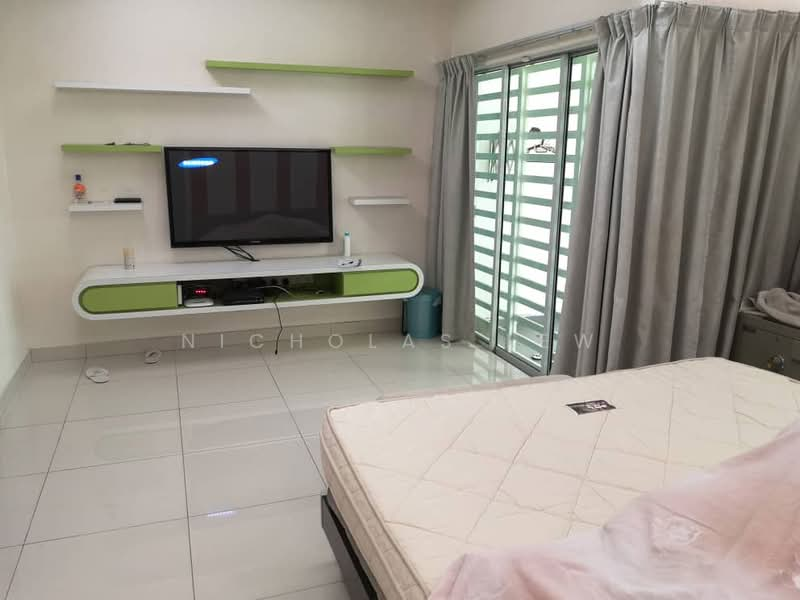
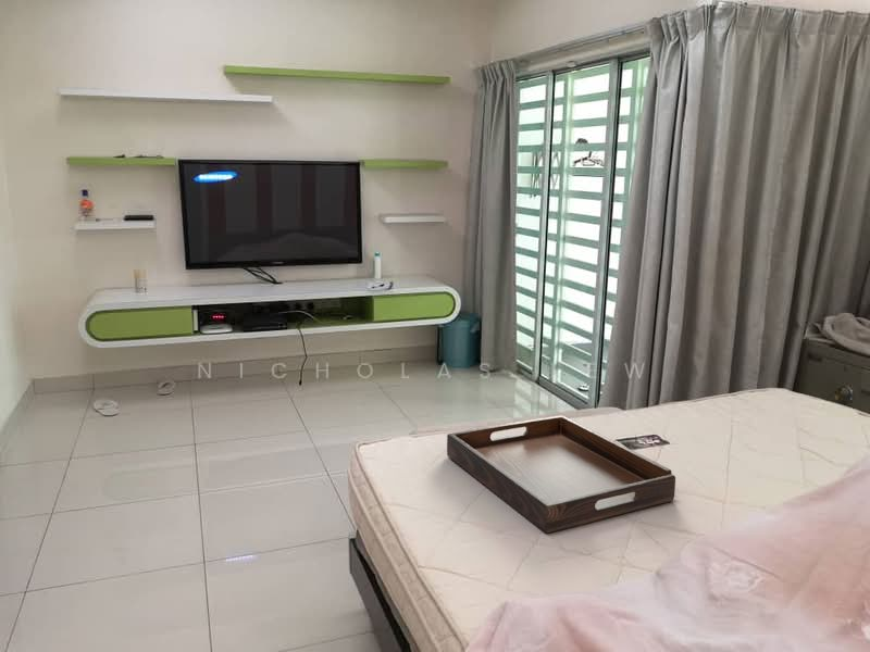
+ serving tray [446,414,676,535]
